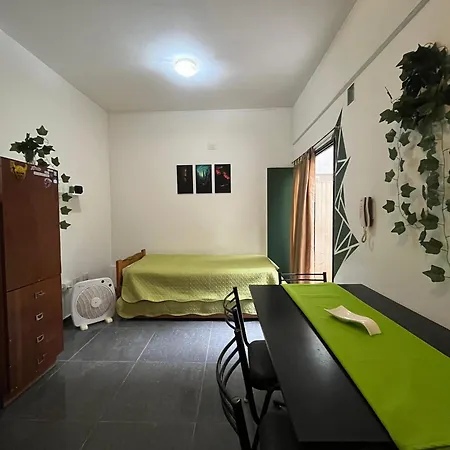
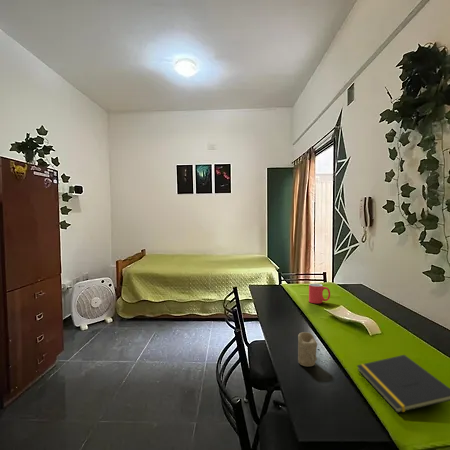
+ candle [297,331,318,367]
+ mug [308,282,331,304]
+ notepad [356,354,450,414]
